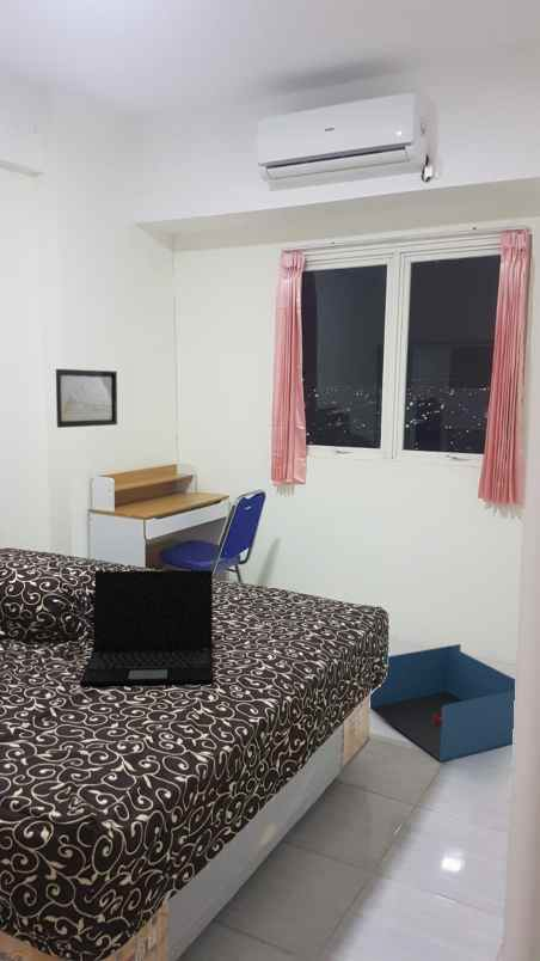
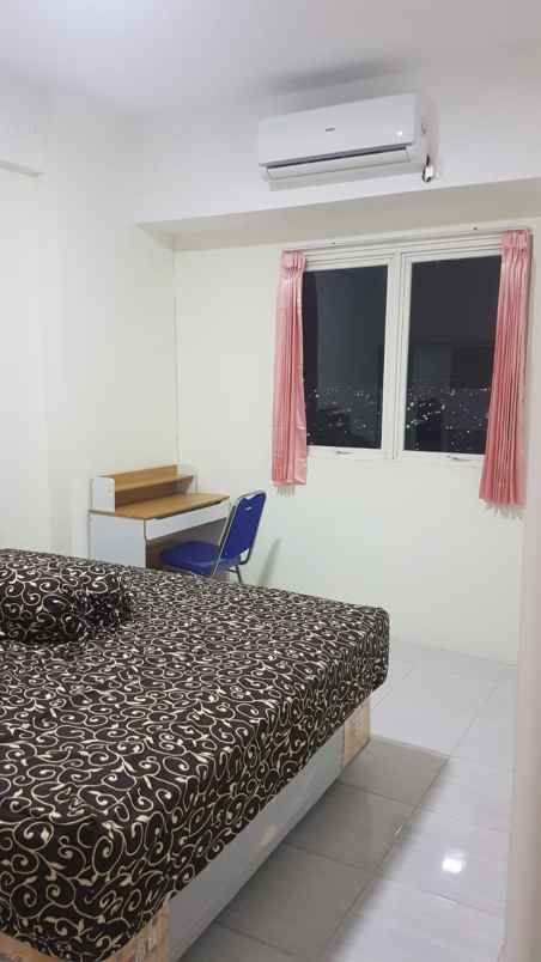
- storage bin [369,643,516,764]
- wall art [55,368,118,429]
- laptop [79,569,214,686]
